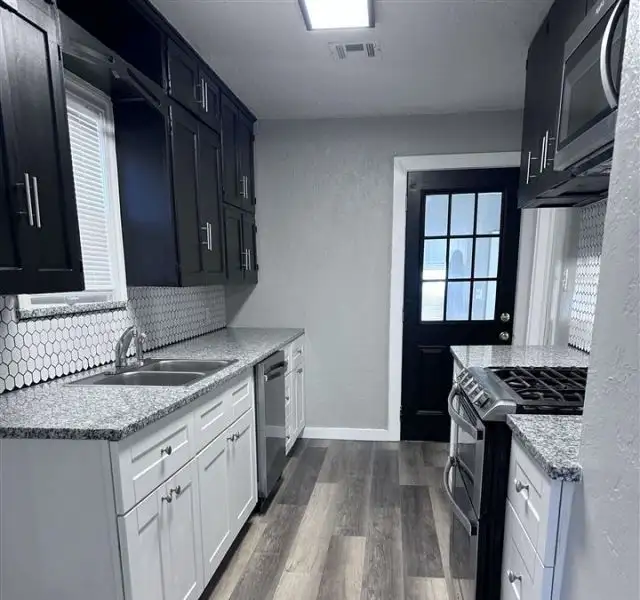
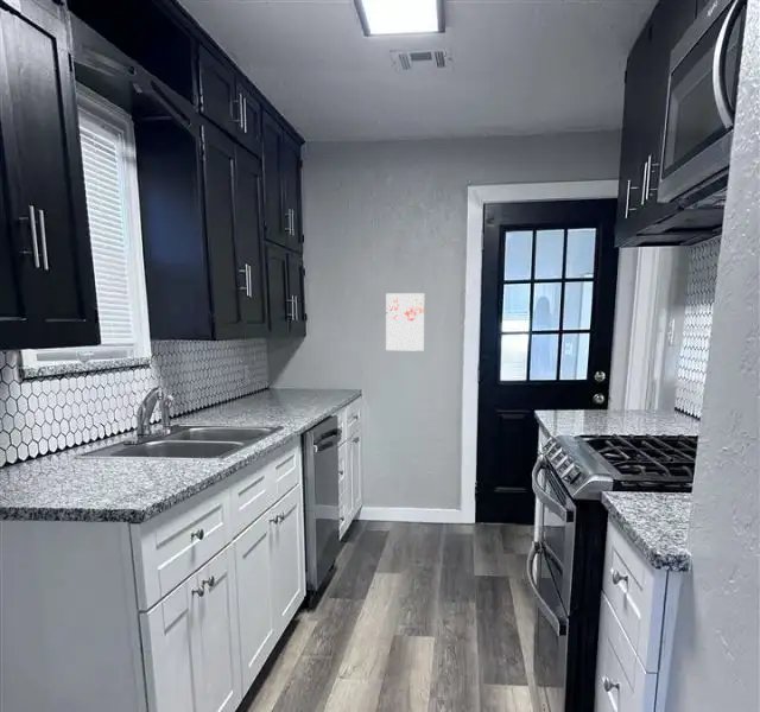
+ wall art [385,292,425,352]
